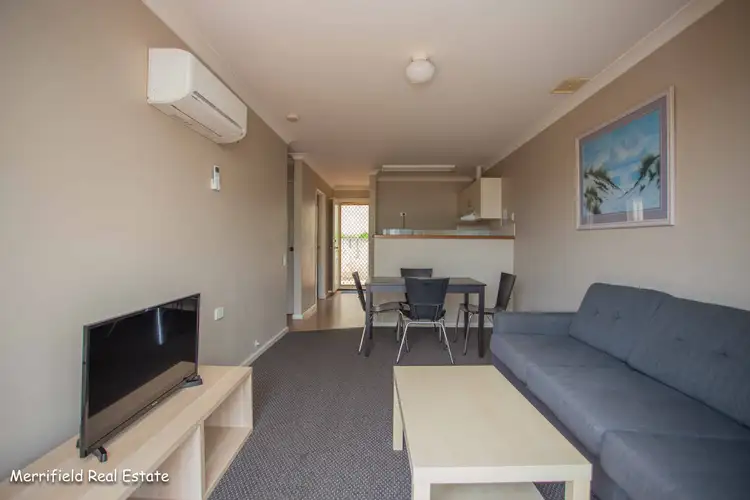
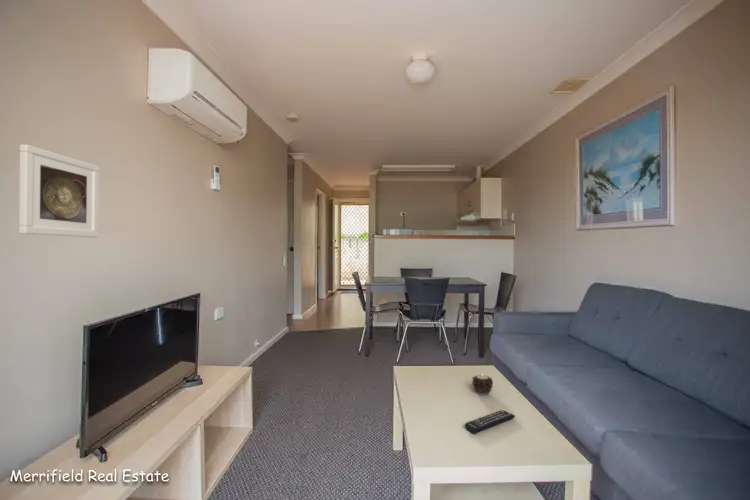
+ candle [471,372,494,396]
+ remote control [464,409,516,434]
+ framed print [18,143,100,238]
